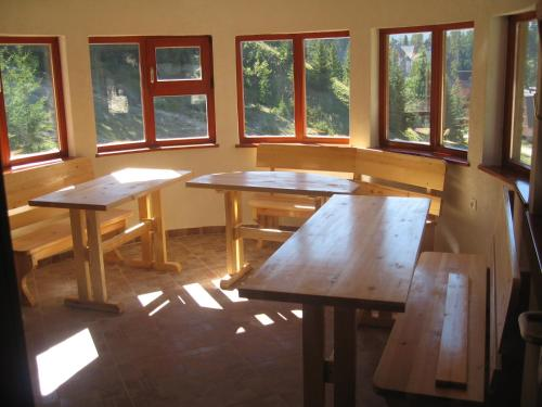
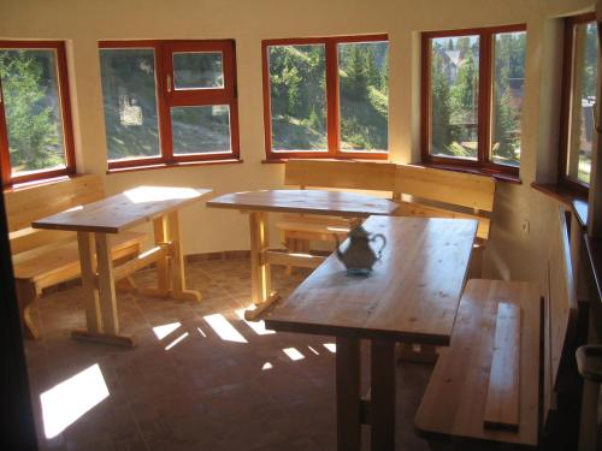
+ teapot [330,215,388,277]
